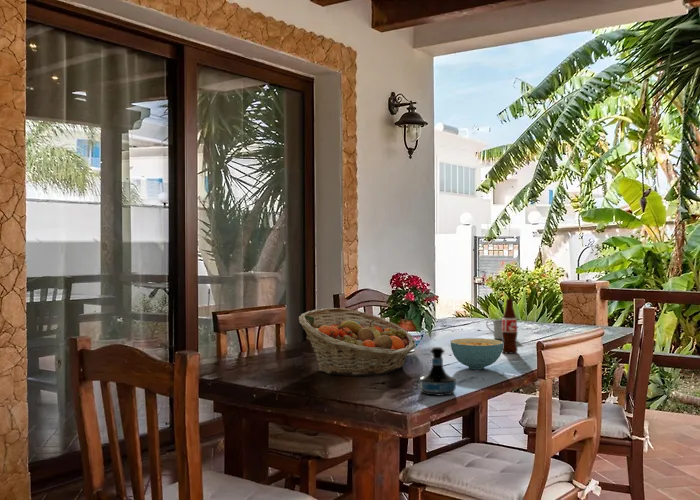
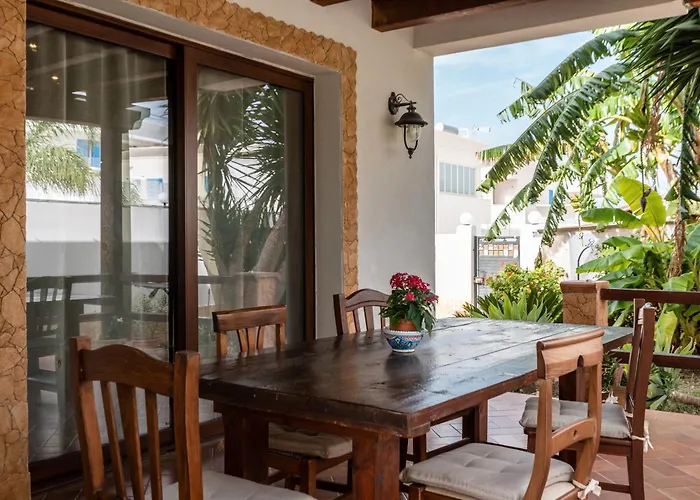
- fruit basket [298,307,416,377]
- mug [485,319,503,340]
- tequila bottle [418,346,457,396]
- bottle [501,298,519,355]
- cereal bowl [449,337,503,370]
